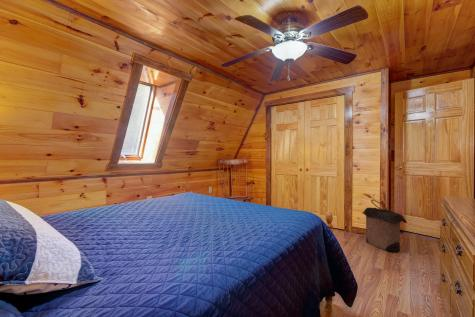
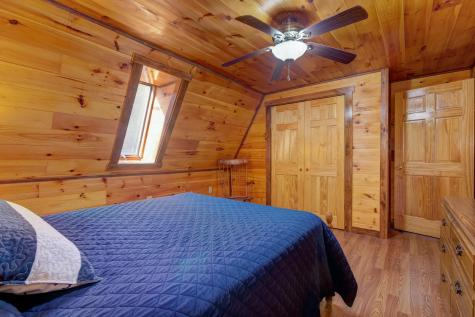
- laundry hamper [362,199,408,253]
